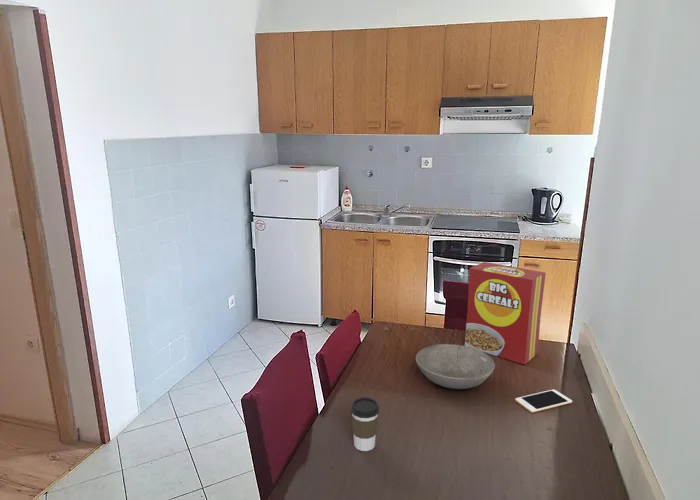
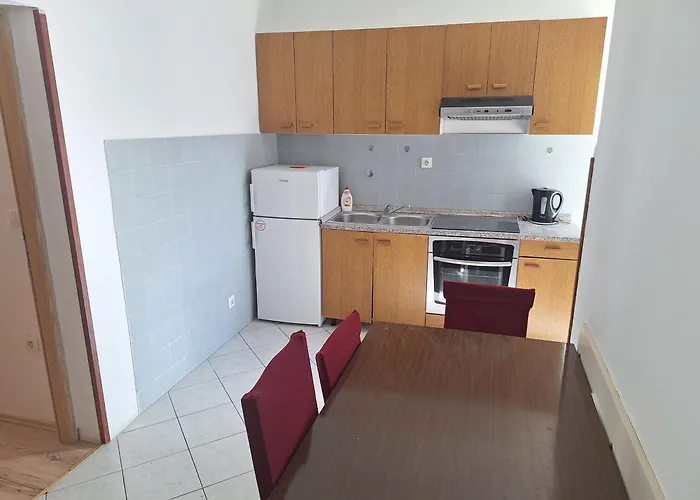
- cell phone [514,388,573,413]
- cereal box [464,261,547,366]
- bowl [415,343,496,390]
- coffee cup [350,396,380,452]
